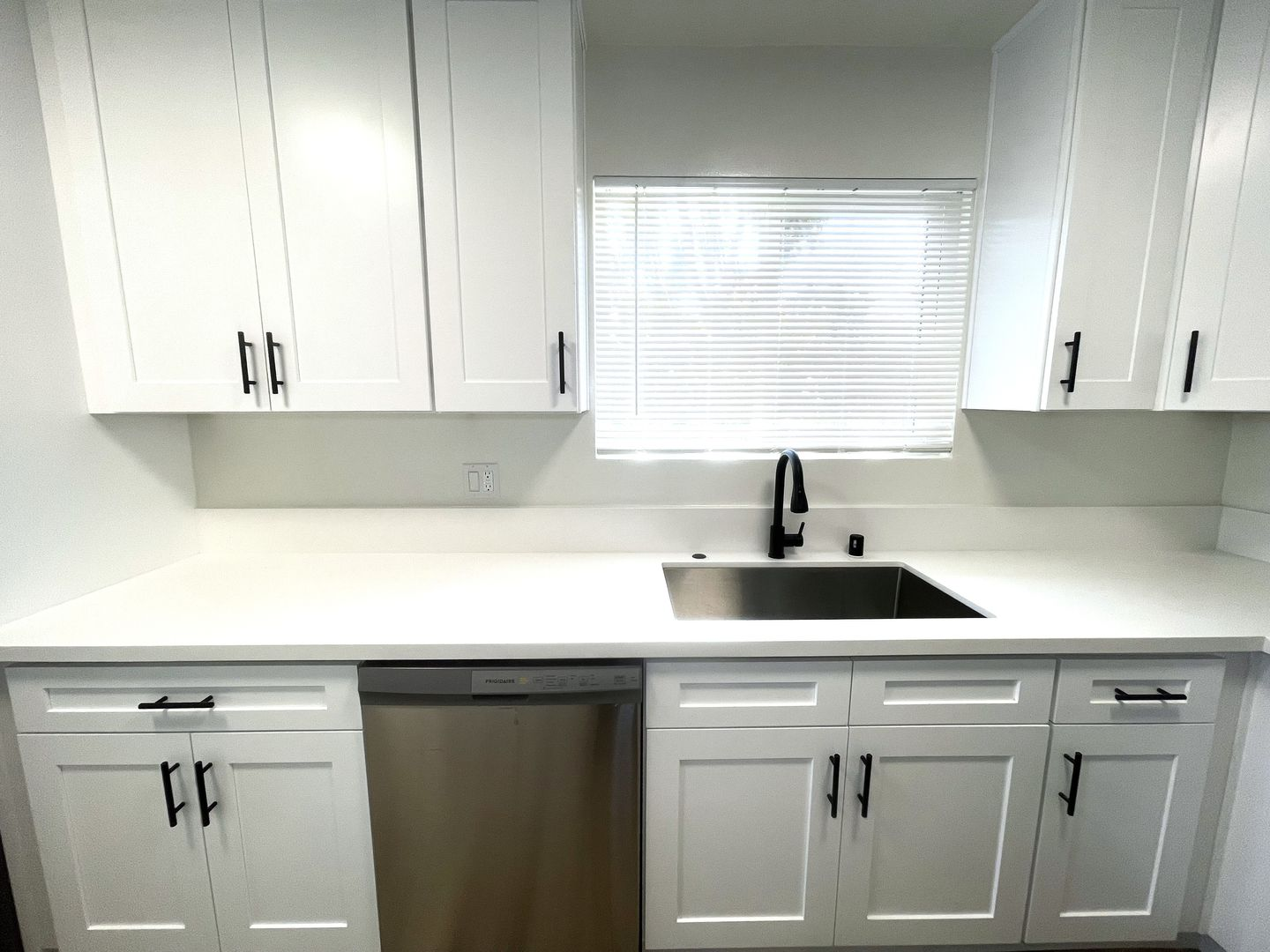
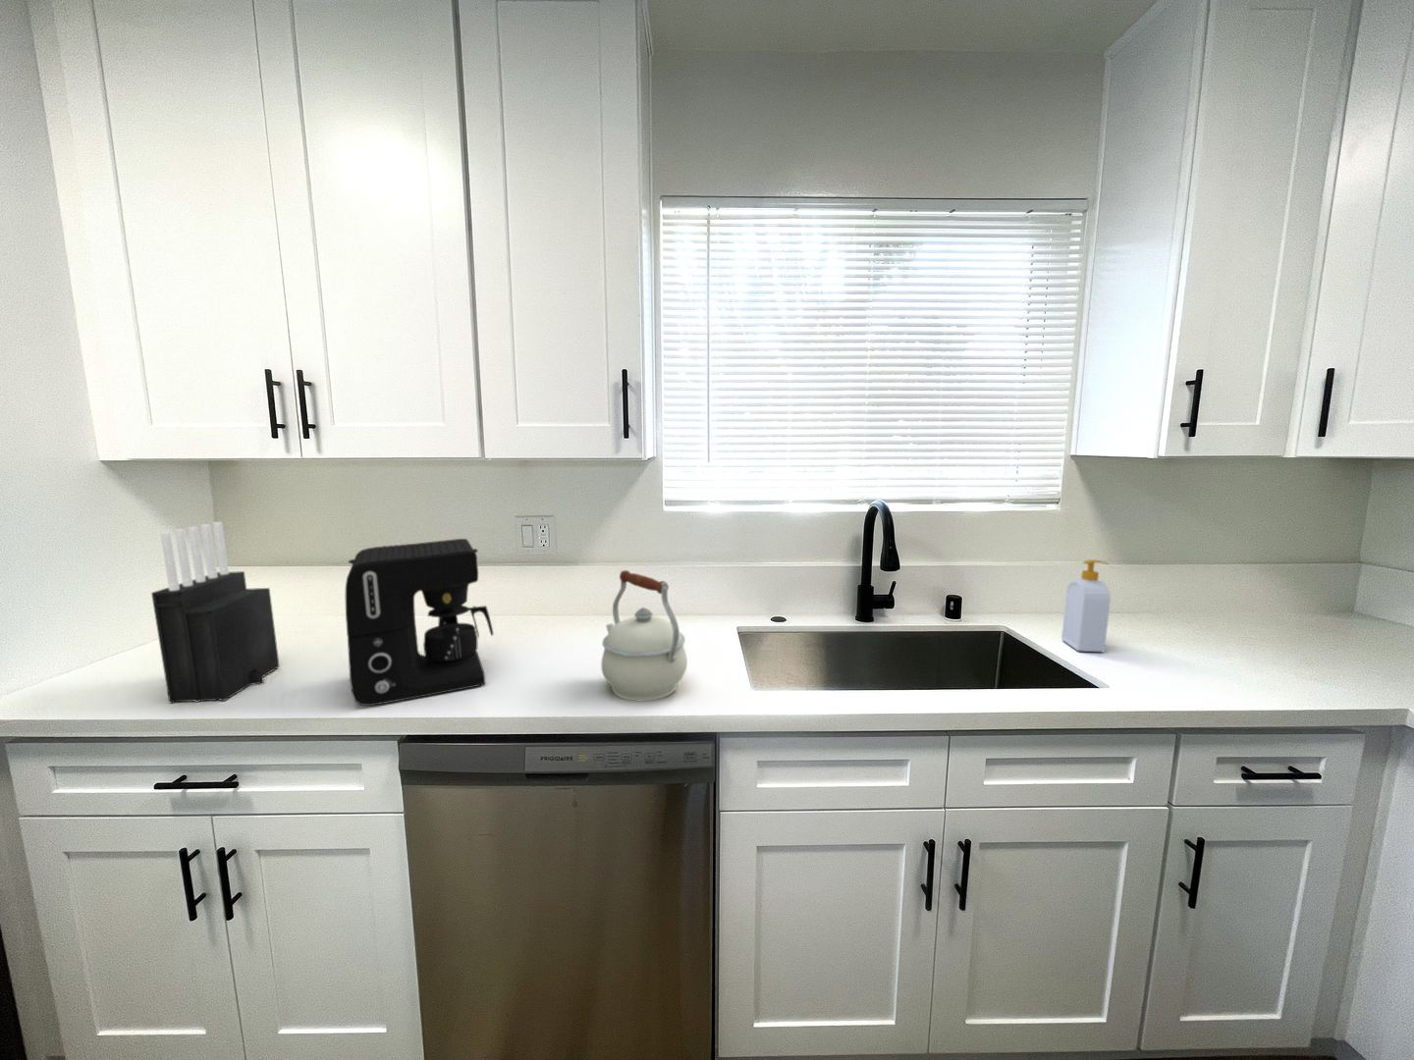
+ kettle [600,569,688,701]
+ soap bottle [1061,559,1111,652]
+ coffee maker [345,538,494,707]
+ knife block [150,521,281,704]
